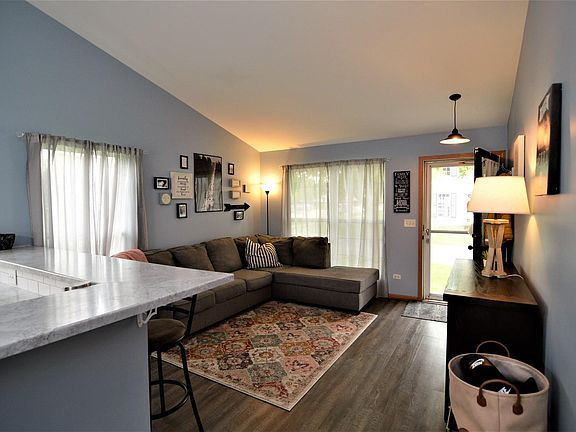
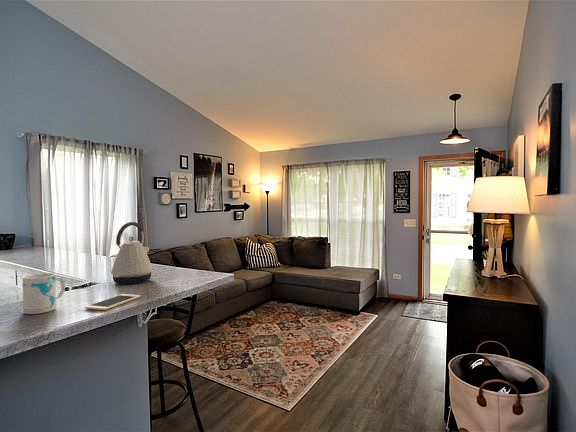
+ mug [21,272,66,315]
+ kettle [110,221,154,285]
+ cell phone [84,293,141,311]
